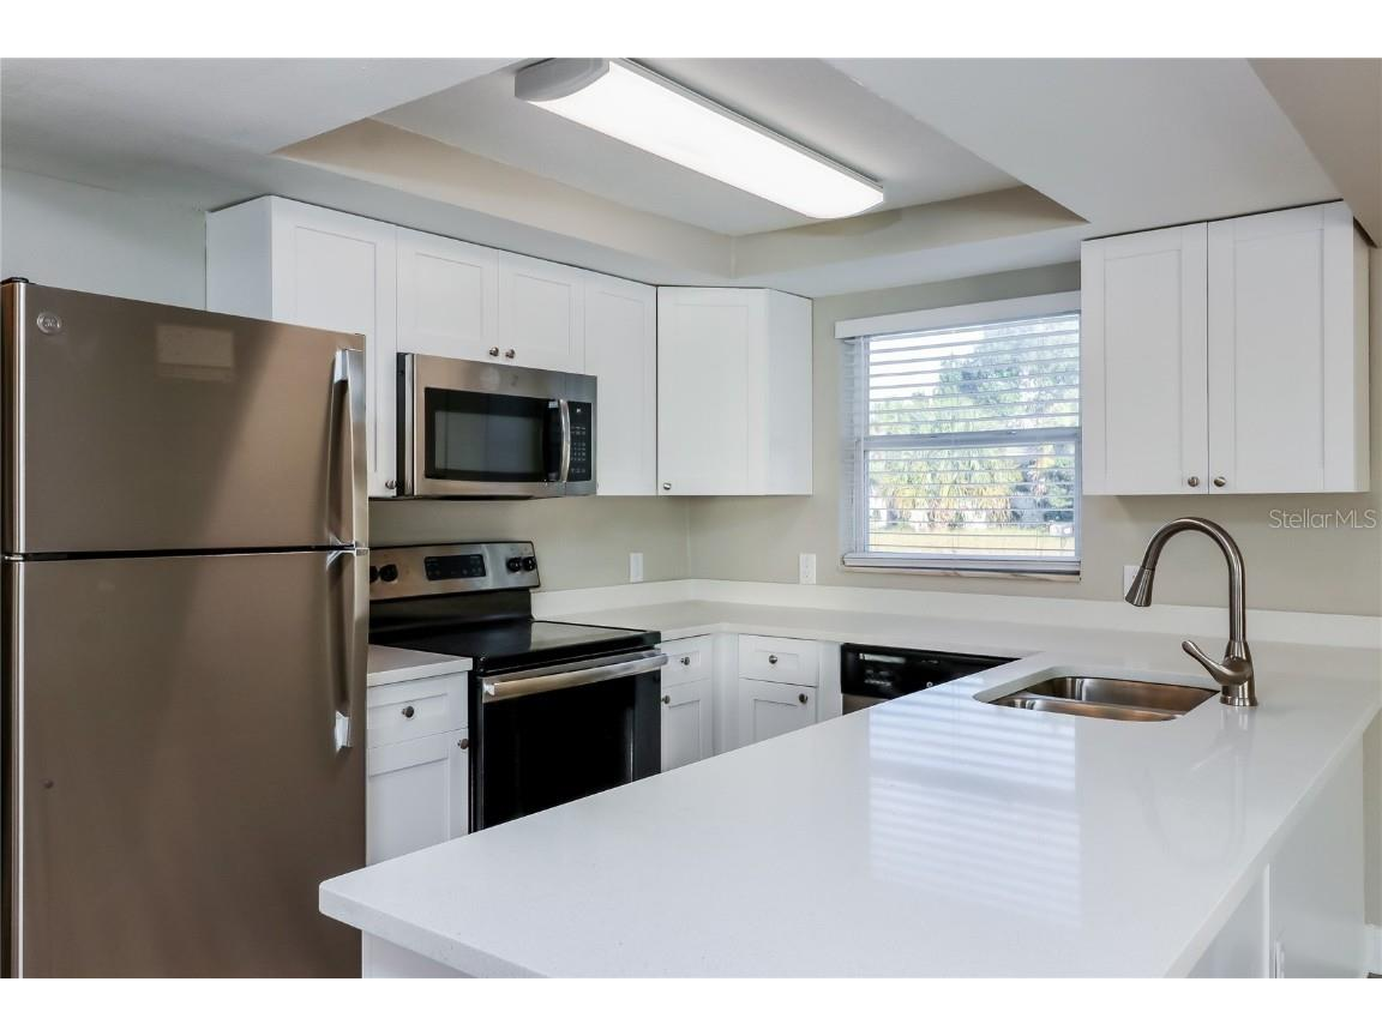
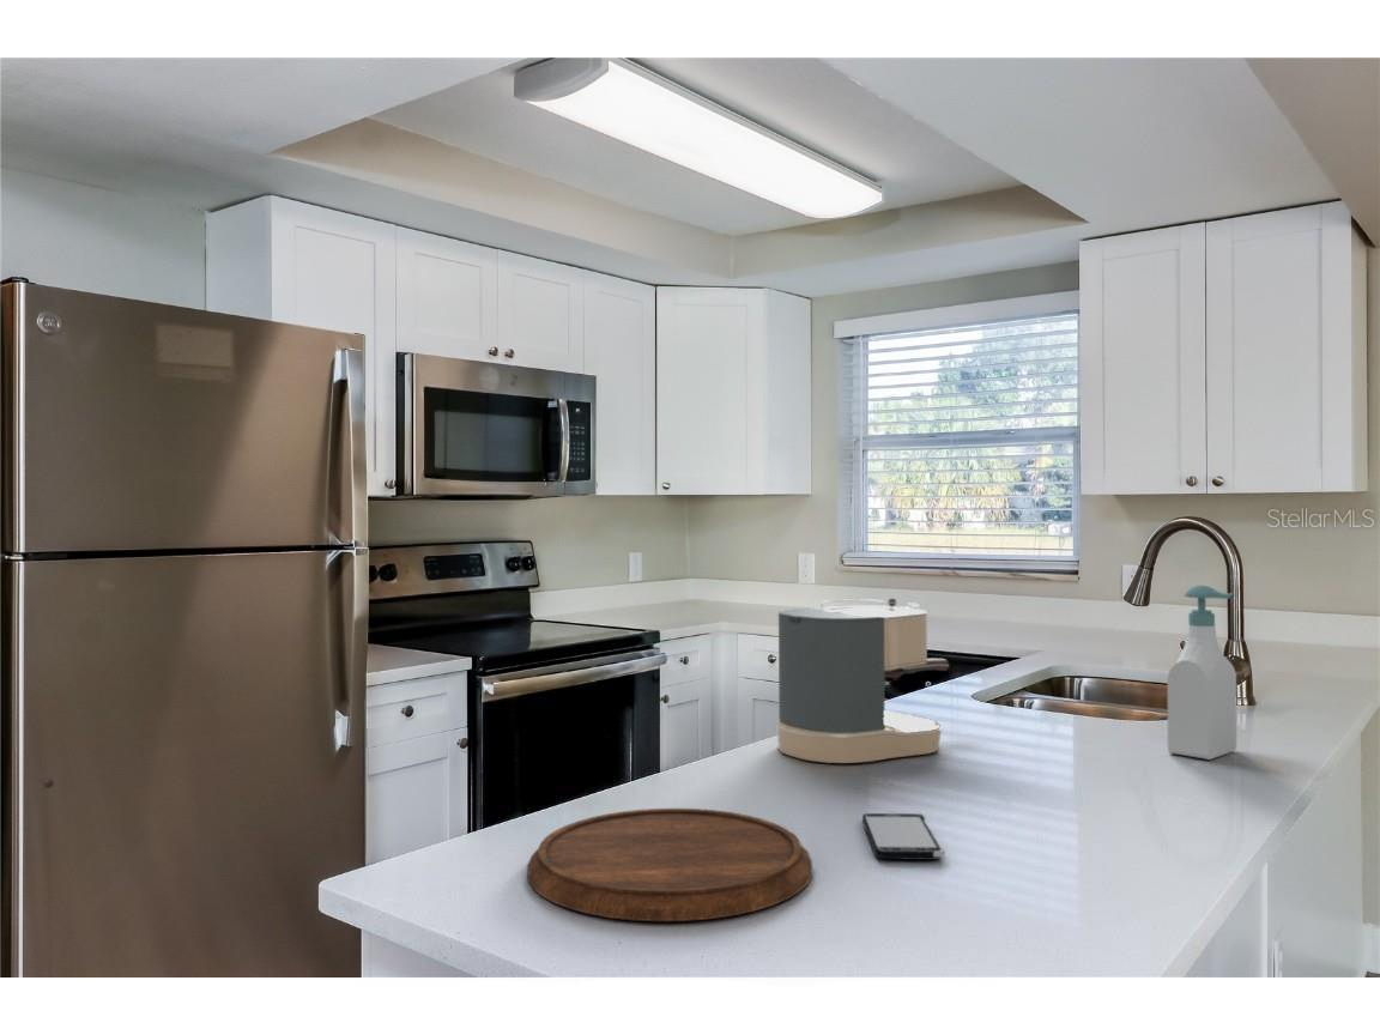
+ soap bottle [1167,585,1237,761]
+ smartphone [861,812,946,861]
+ cutting board [526,807,813,922]
+ coffee maker [774,597,950,764]
